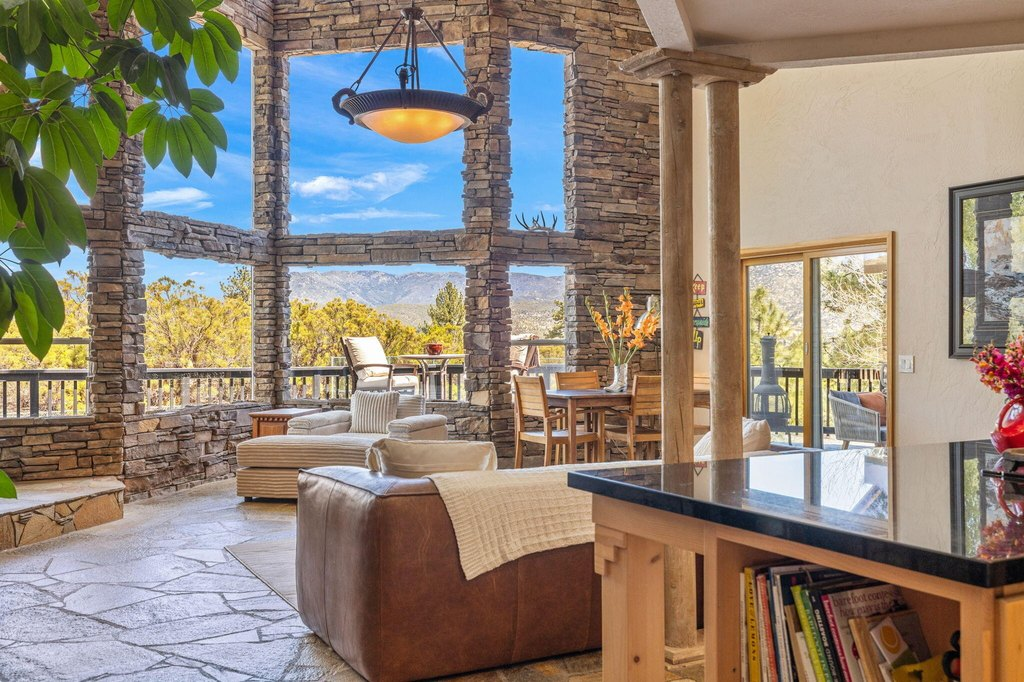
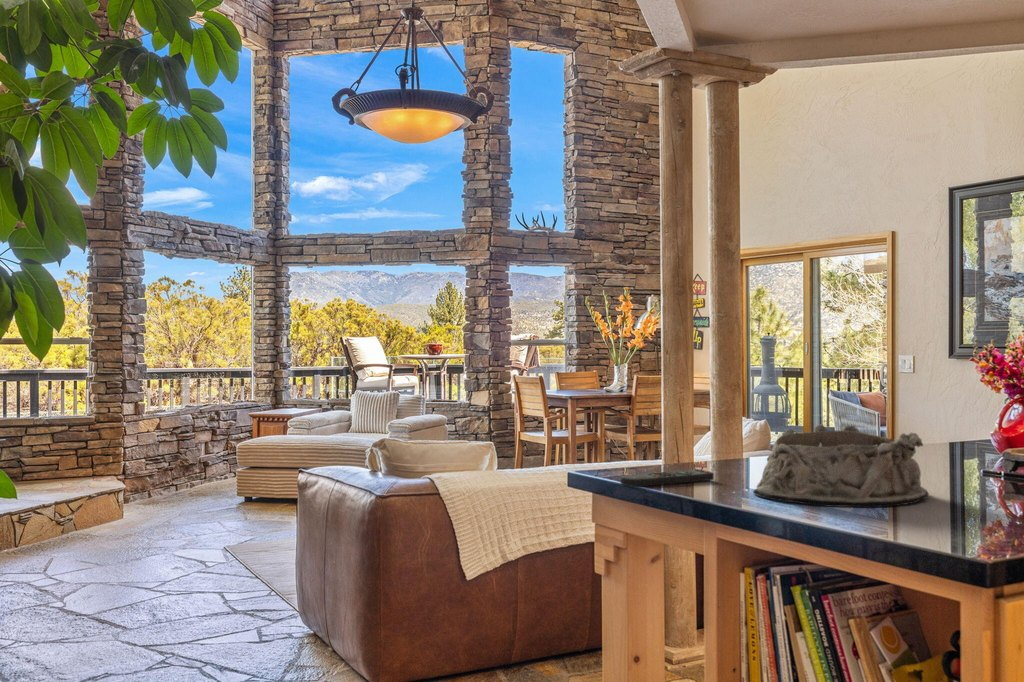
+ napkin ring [752,423,929,508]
+ remote control [619,468,715,488]
